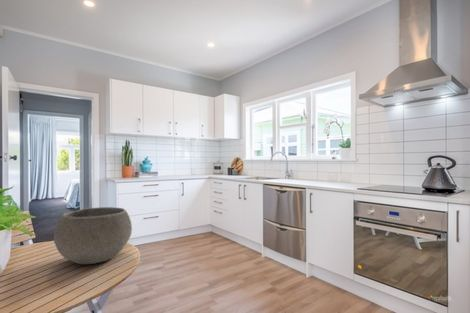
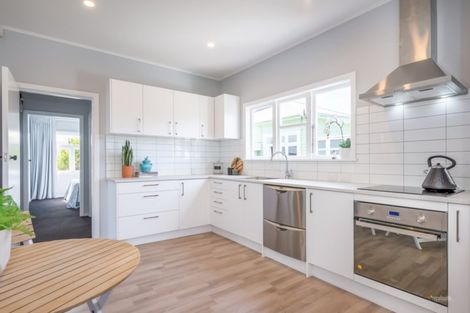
- bowl [53,206,133,265]
